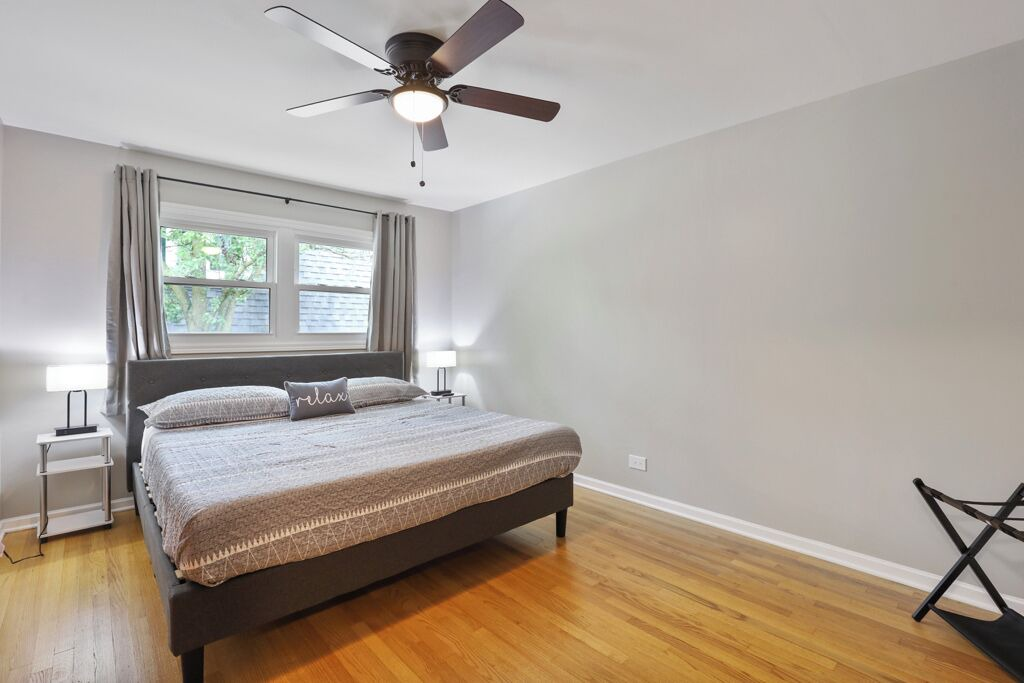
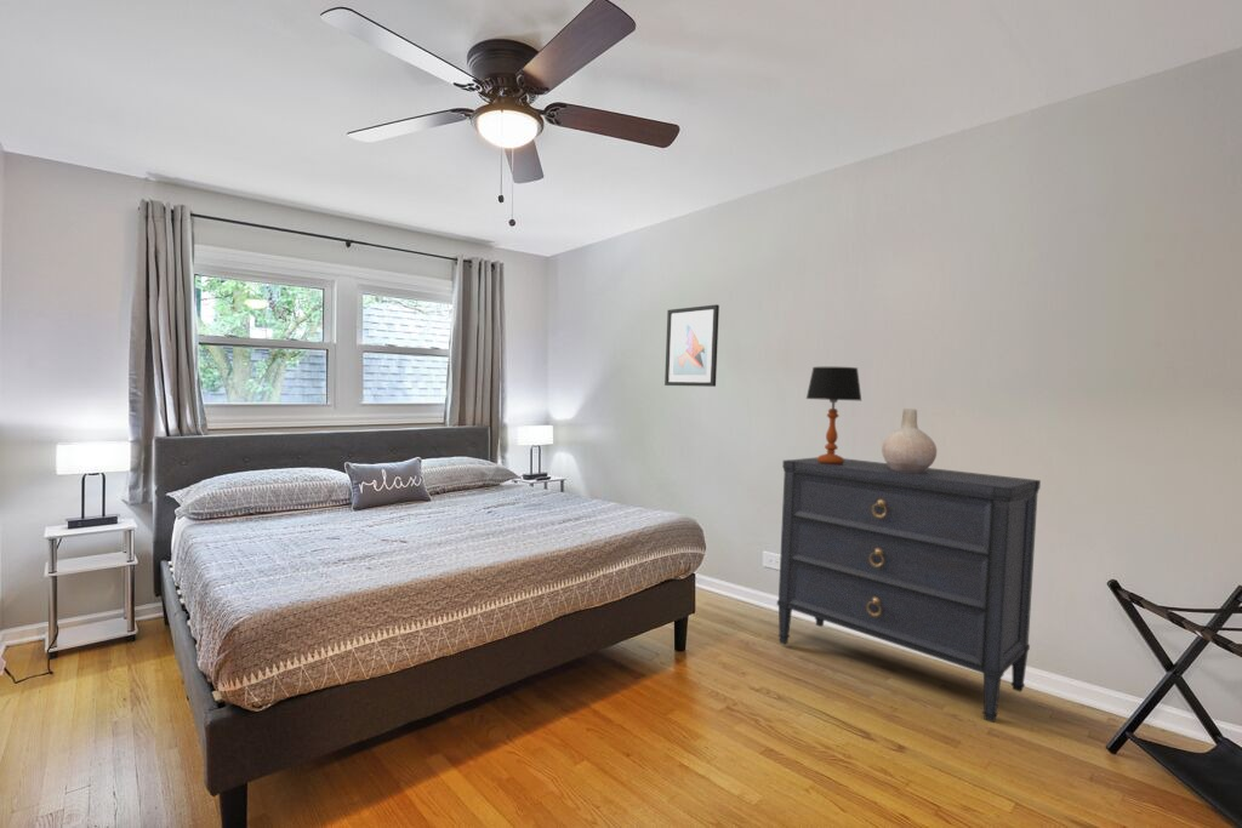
+ table lamp [805,366,862,464]
+ dresser [776,456,1042,724]
+ wall art [663,303,720,388]
+ vase [881,407,938,472]
